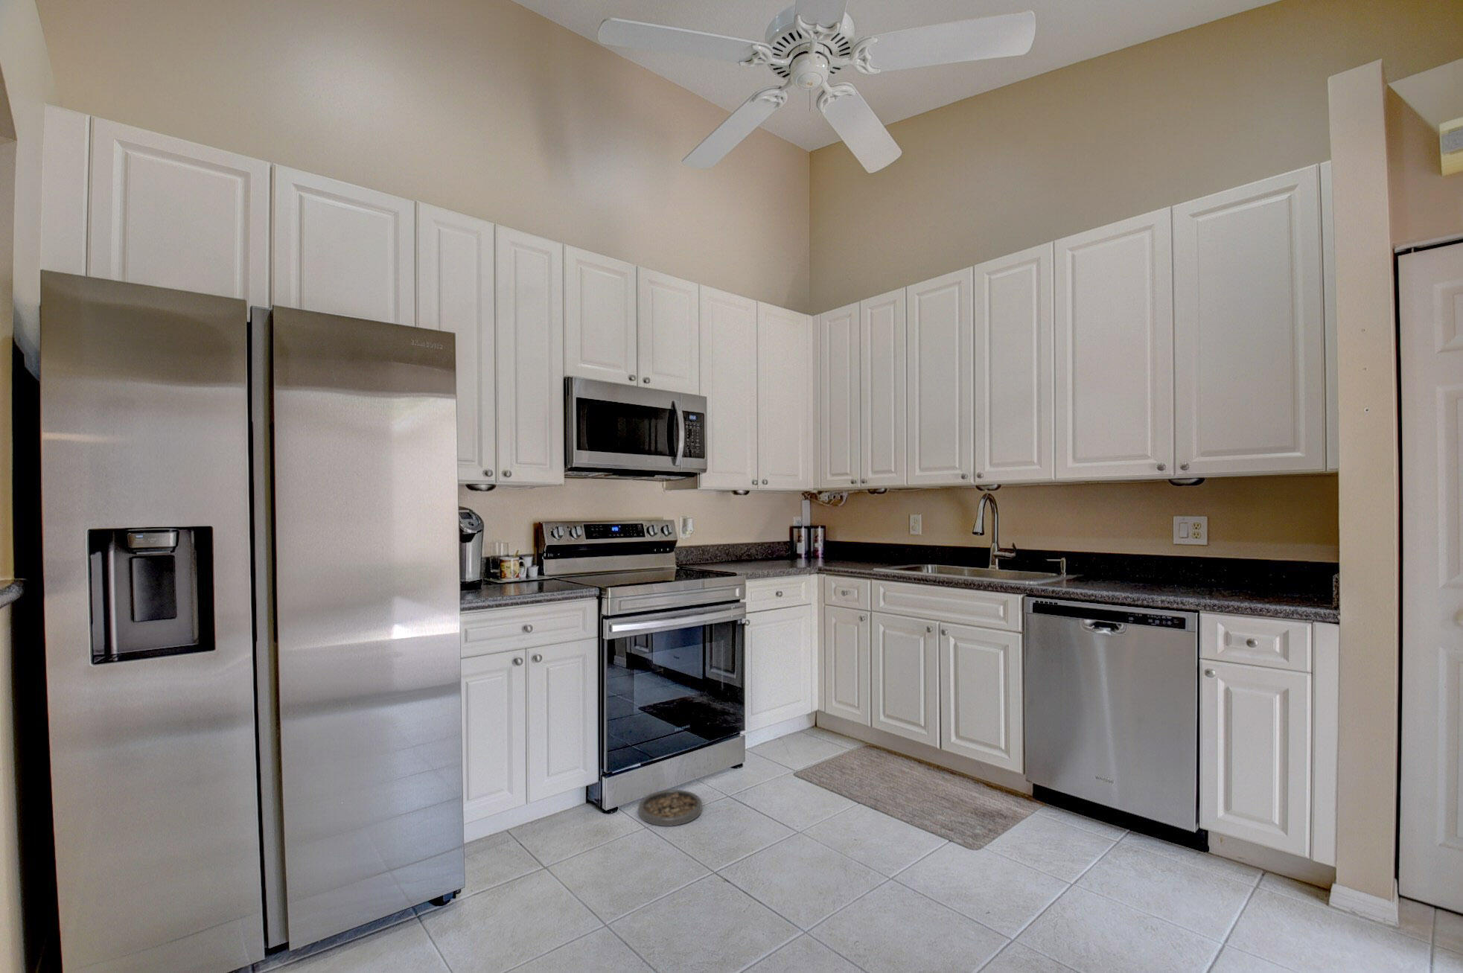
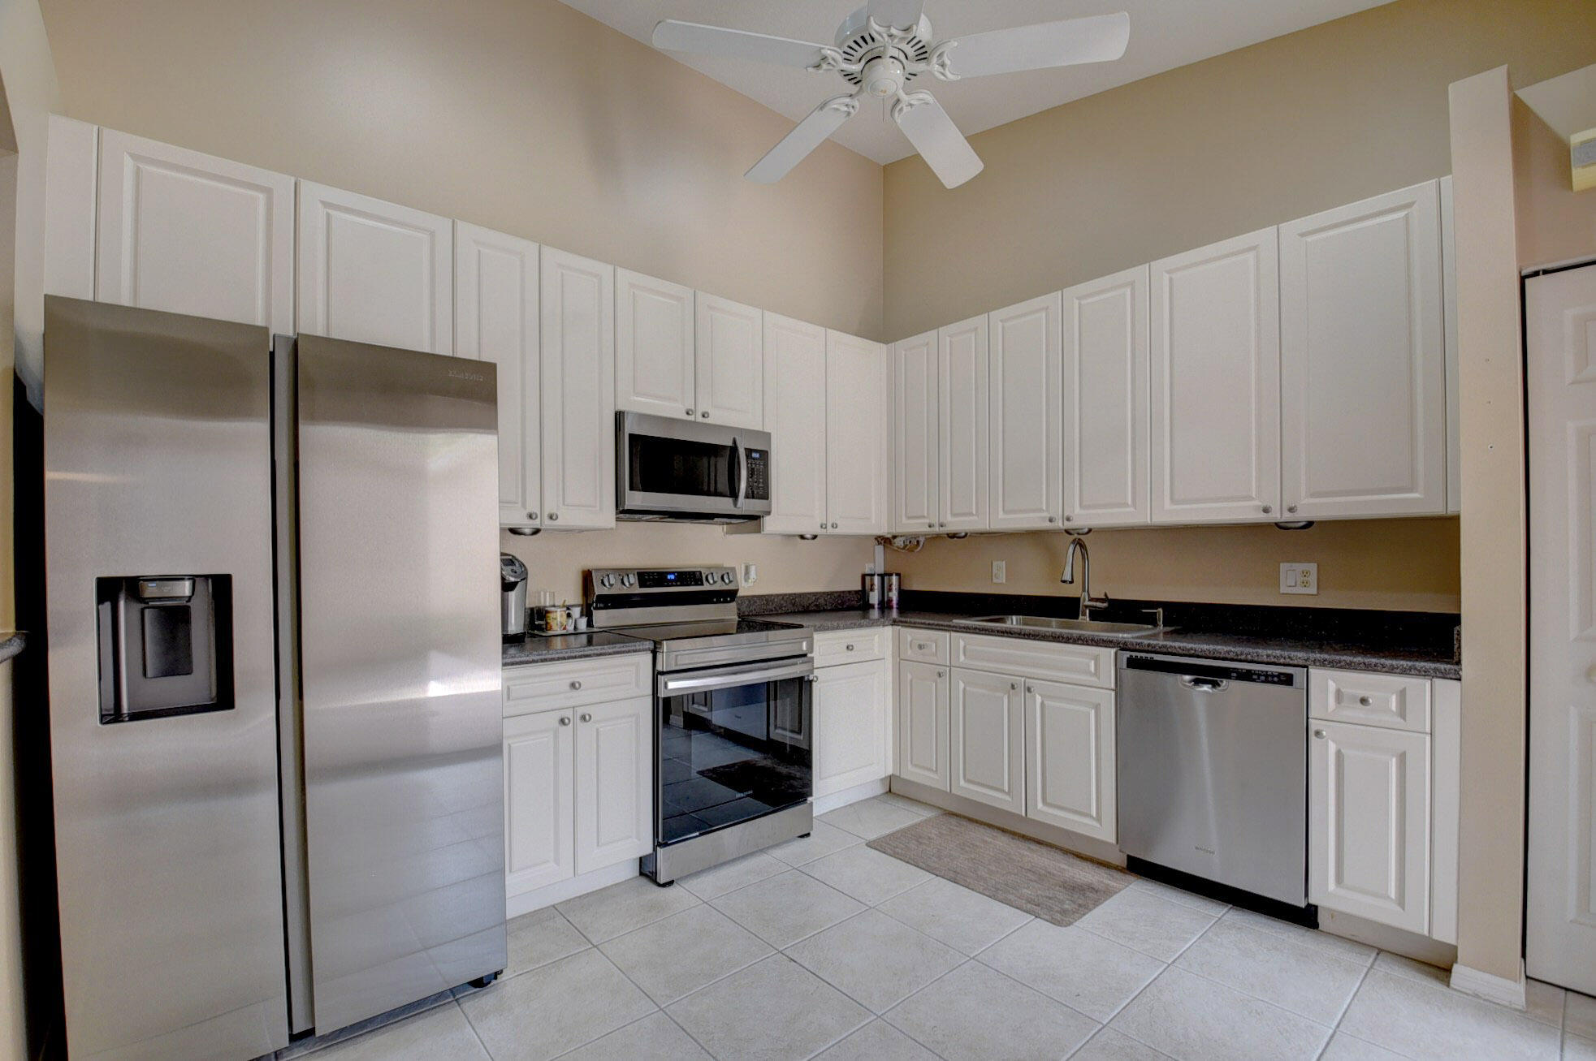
- pet bowl [638,789,703,827]
